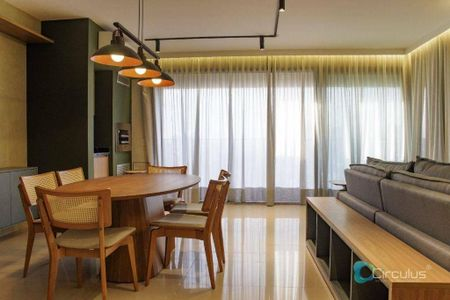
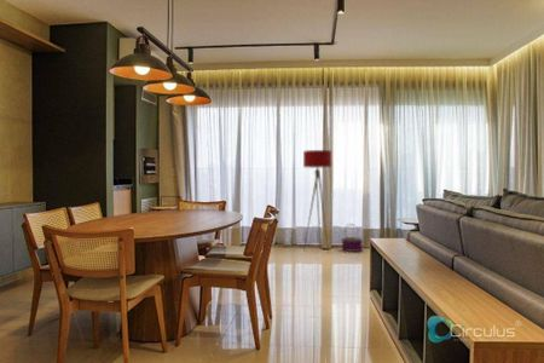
+ floor lamp [302,149,332,253]
+ basket [340,223,364,253]
